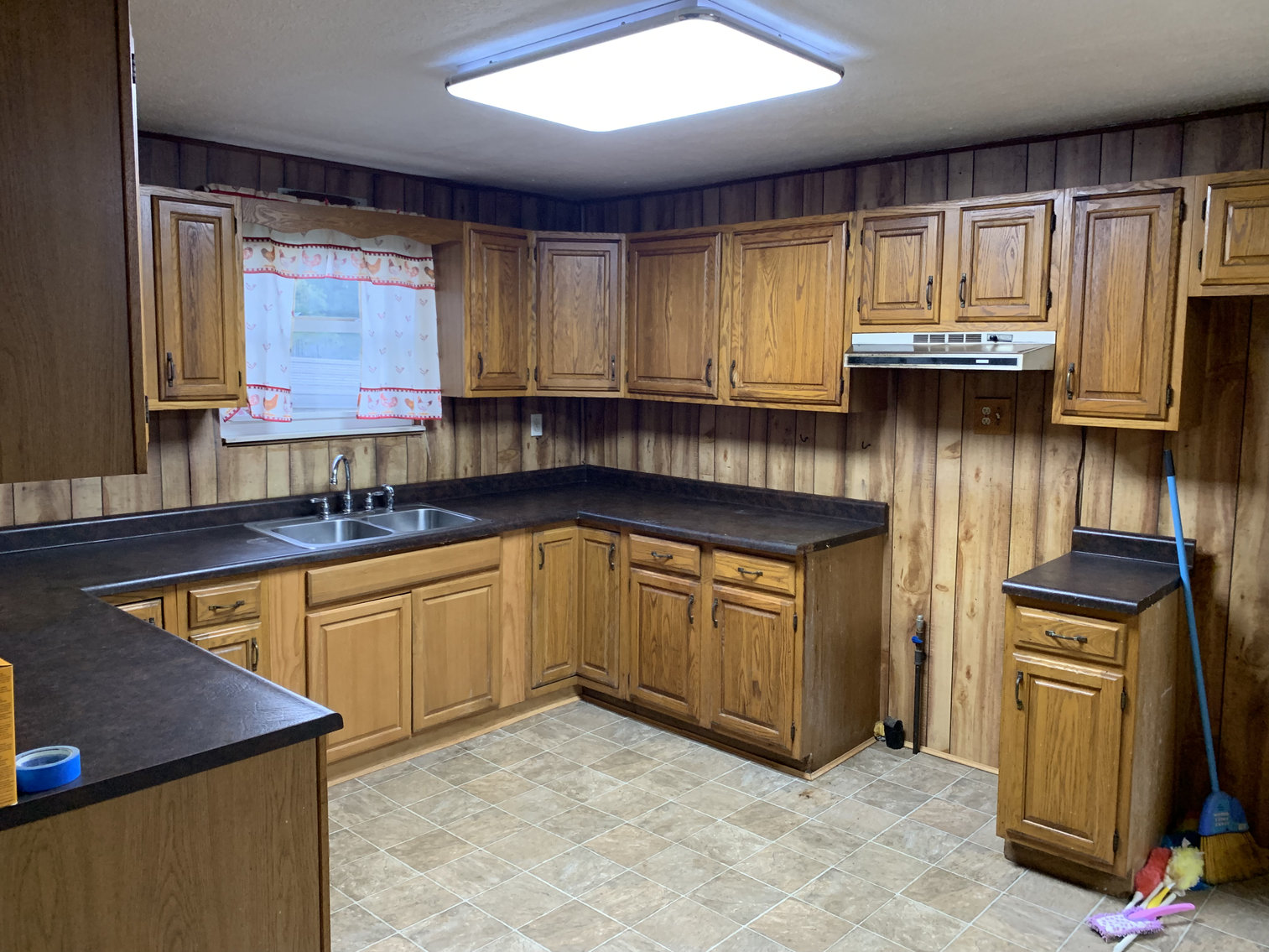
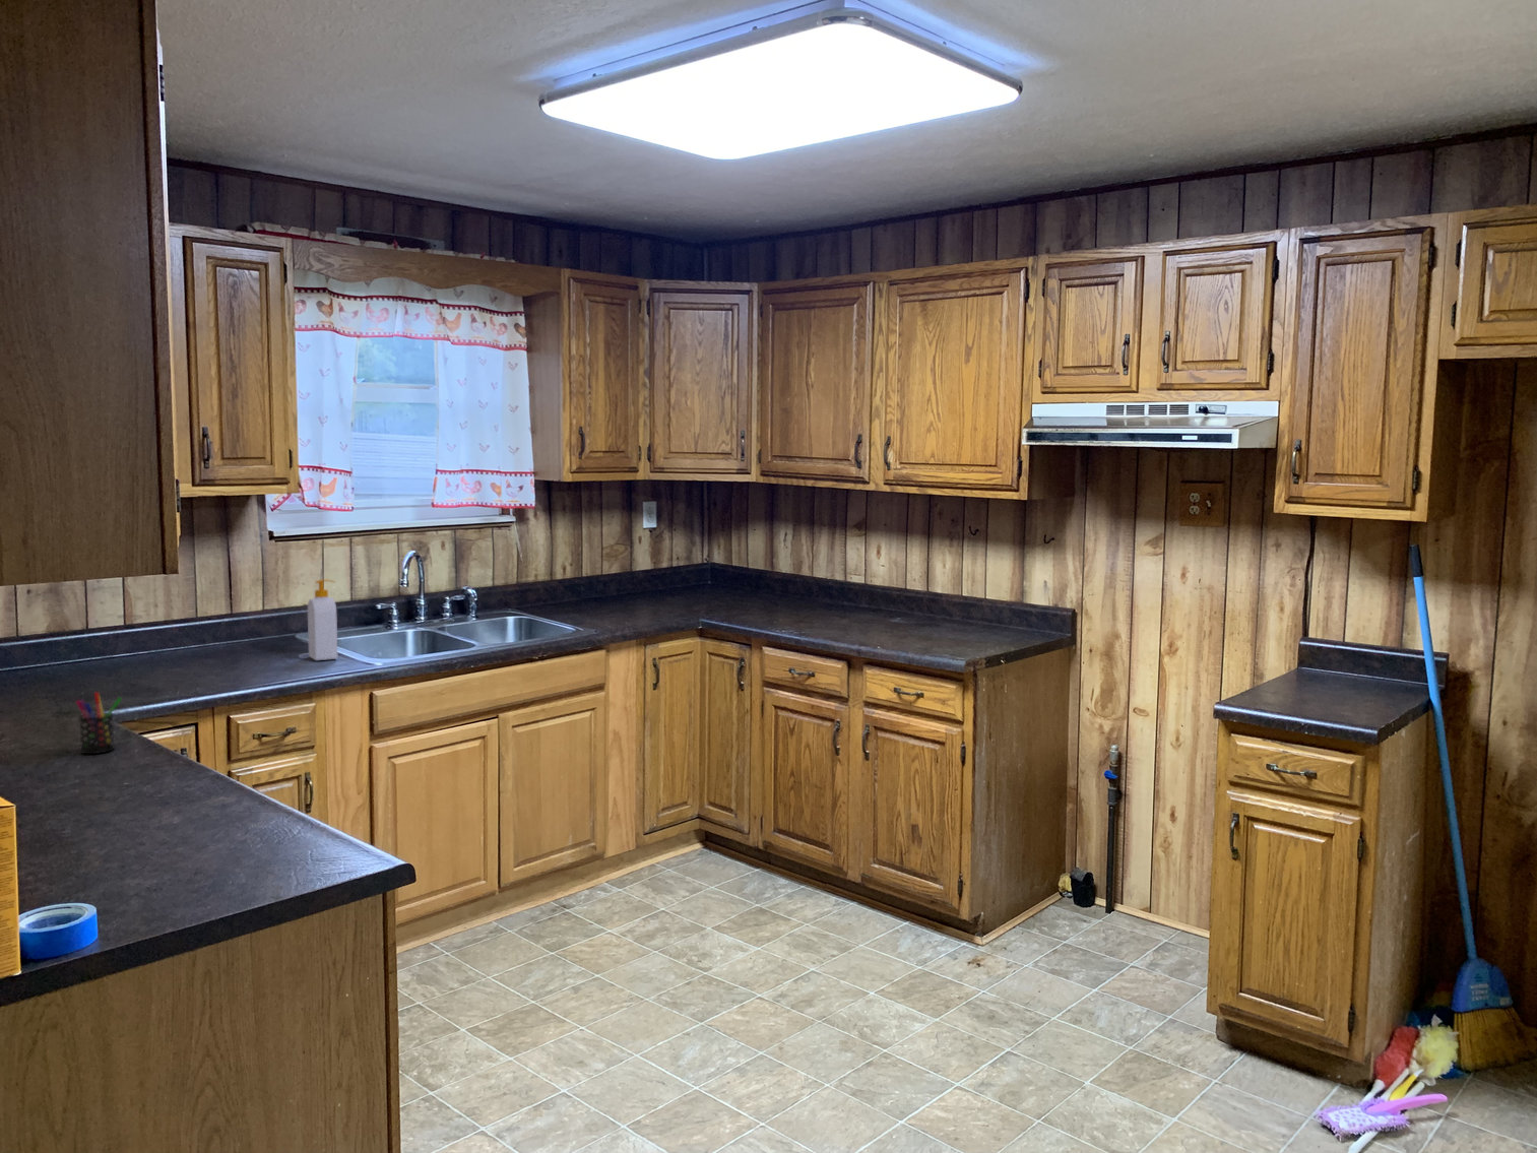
+ pen holder [75,690,122,755]
+ soap bottle [306,579,338,661]
